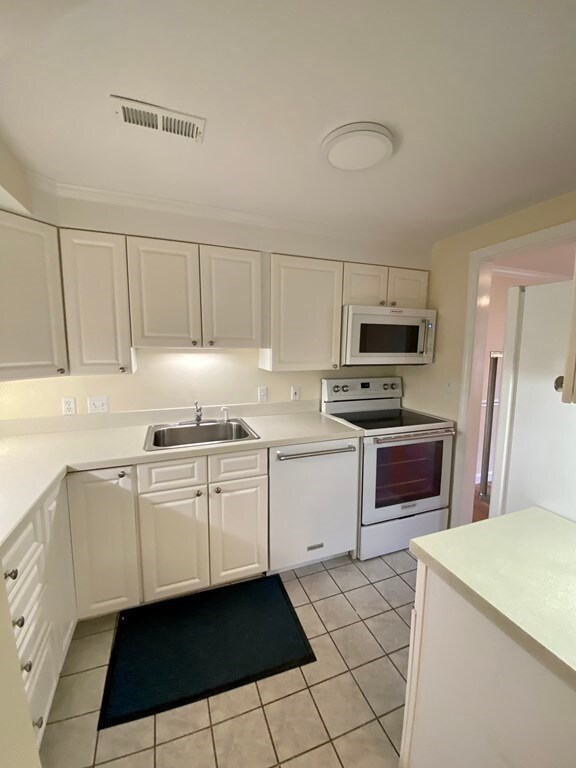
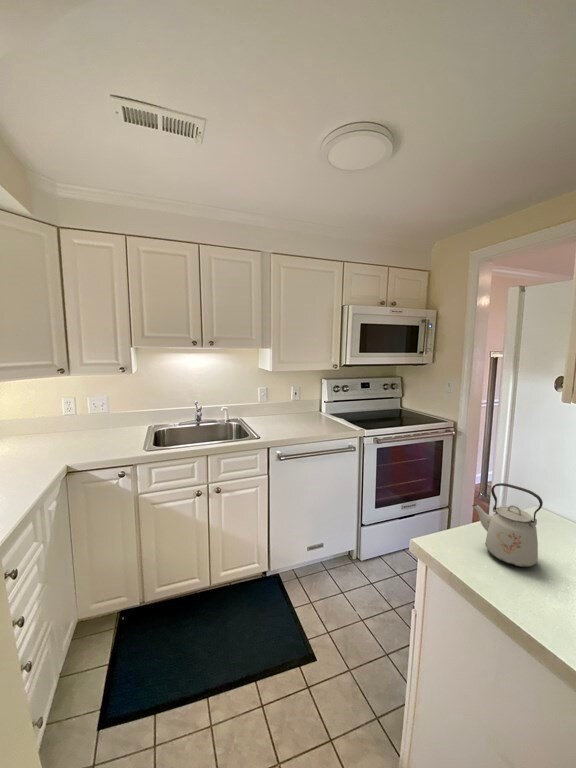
+ kettle [471,482,544,568]
